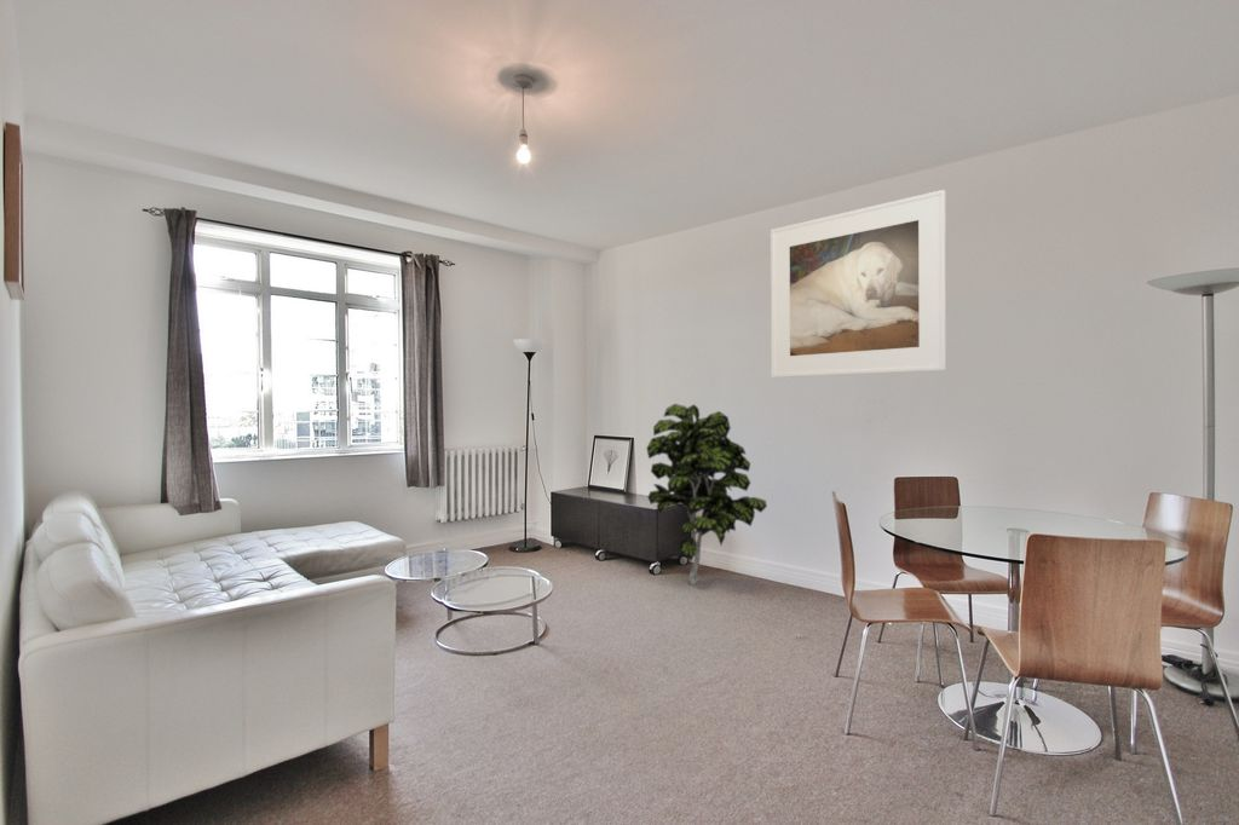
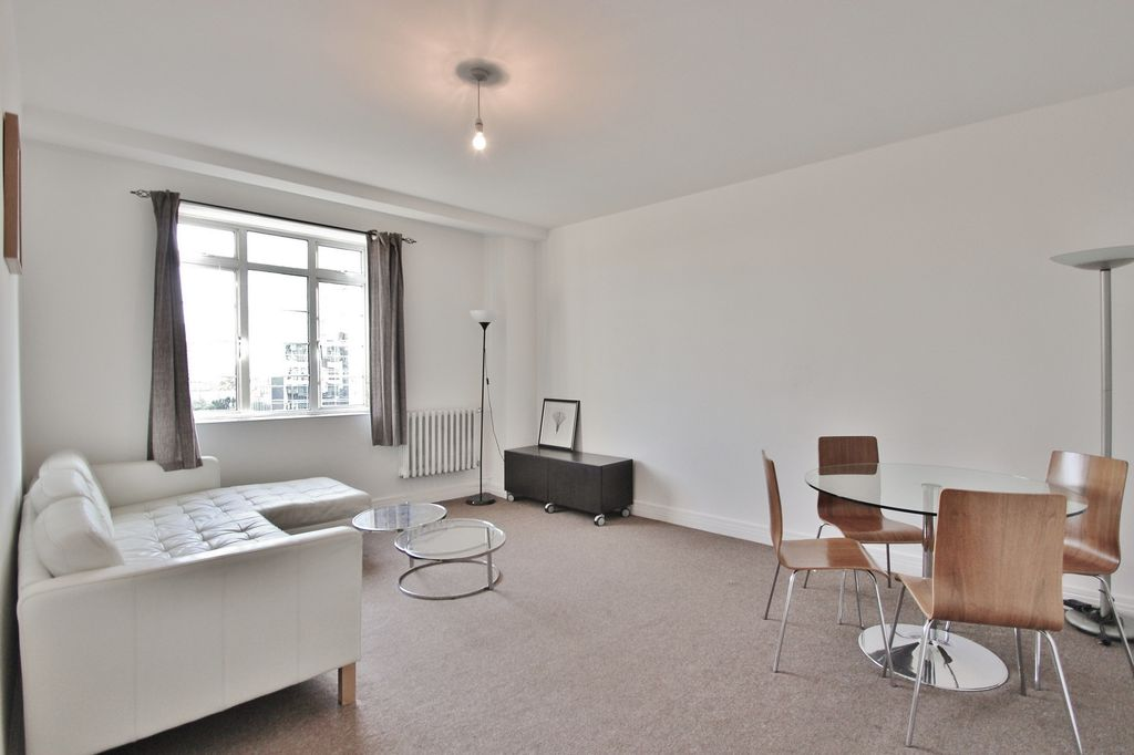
- indoor plant [645,403,768,585]
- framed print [770,189,947,379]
